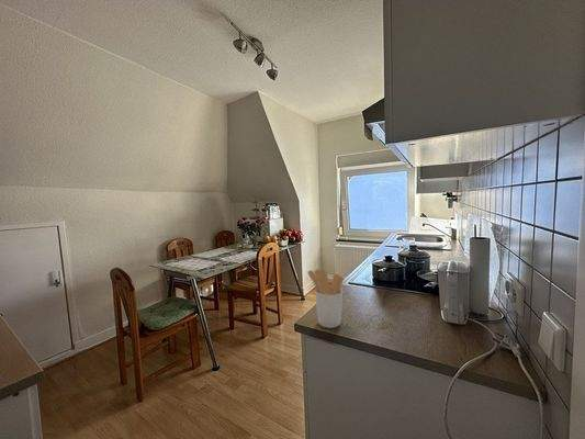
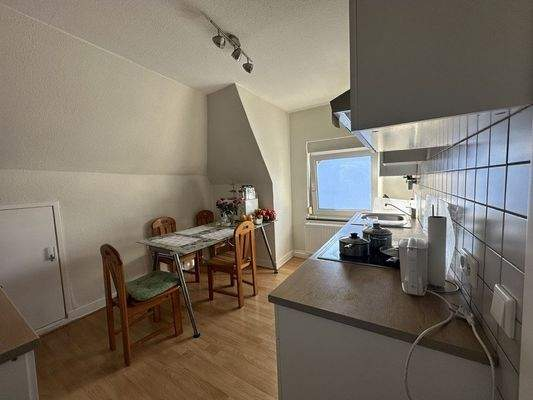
- utensil holder [307,268,345,329]
